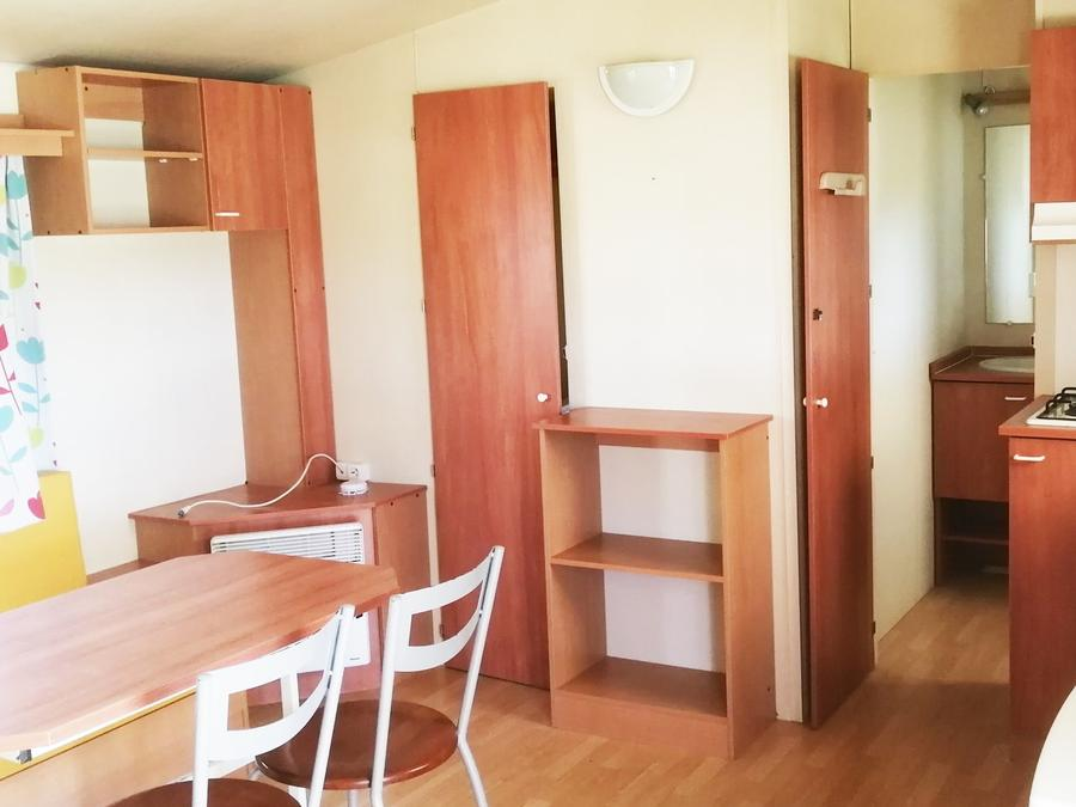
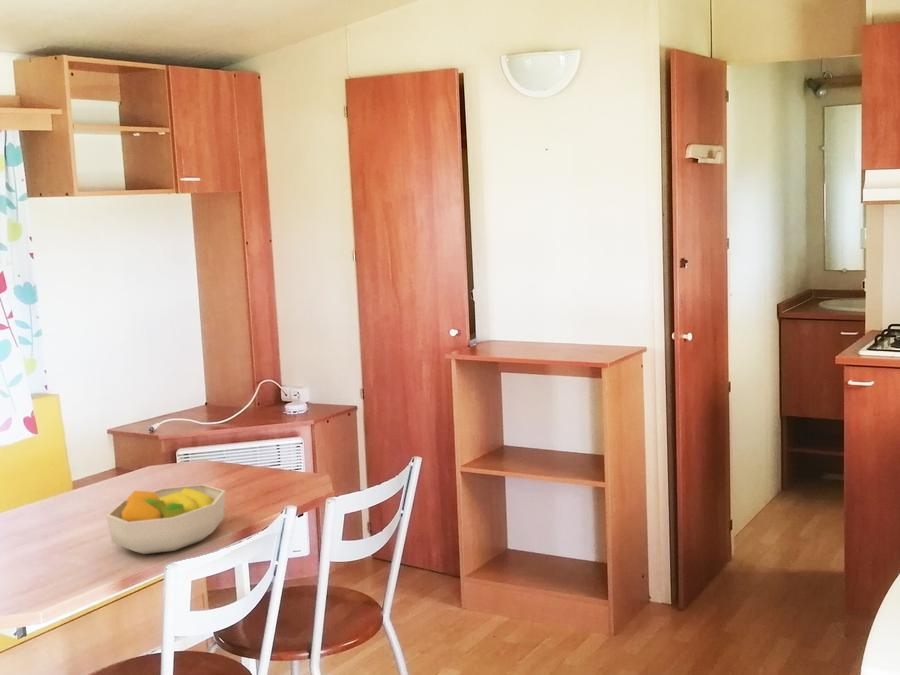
+ fruit bowl [105,483,226,555]
